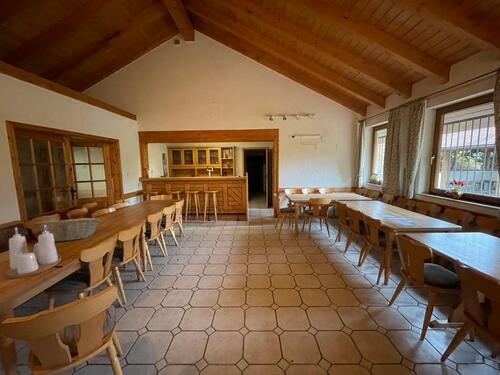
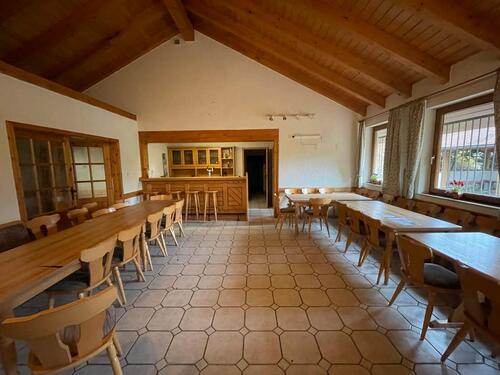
- condiment set [4,225,62,279]
- fruit basket [32,217,102,243]
